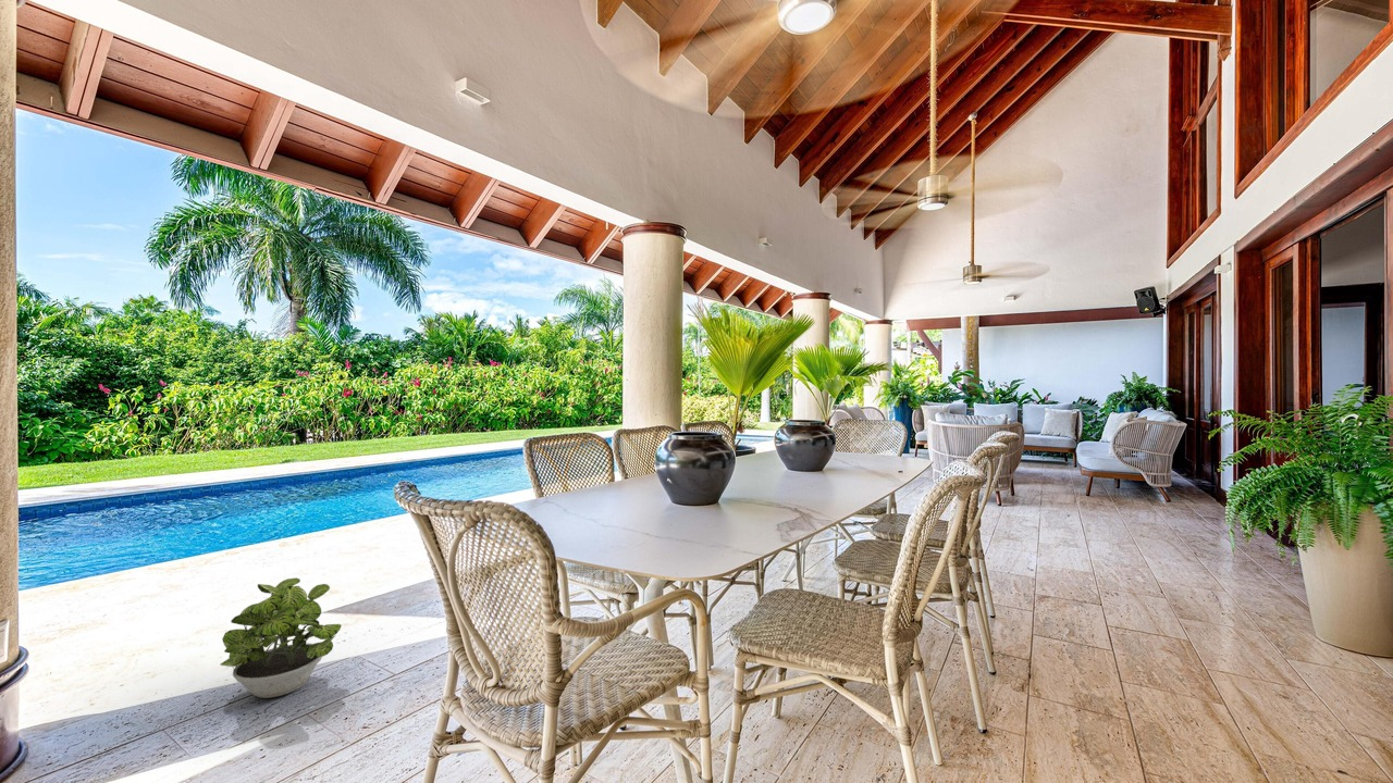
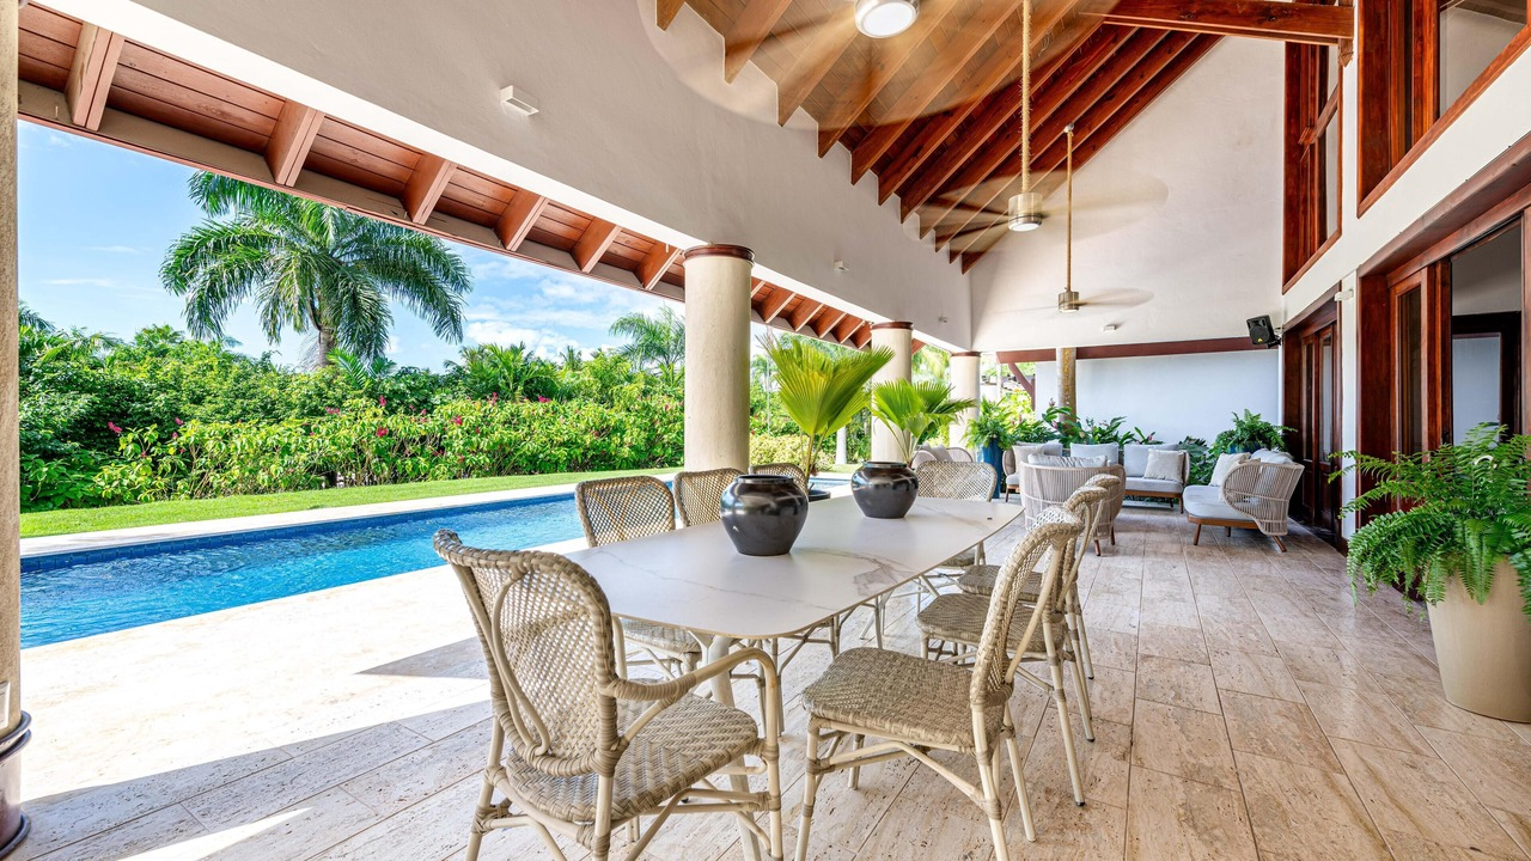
- potted plant [219,577,343,699]
